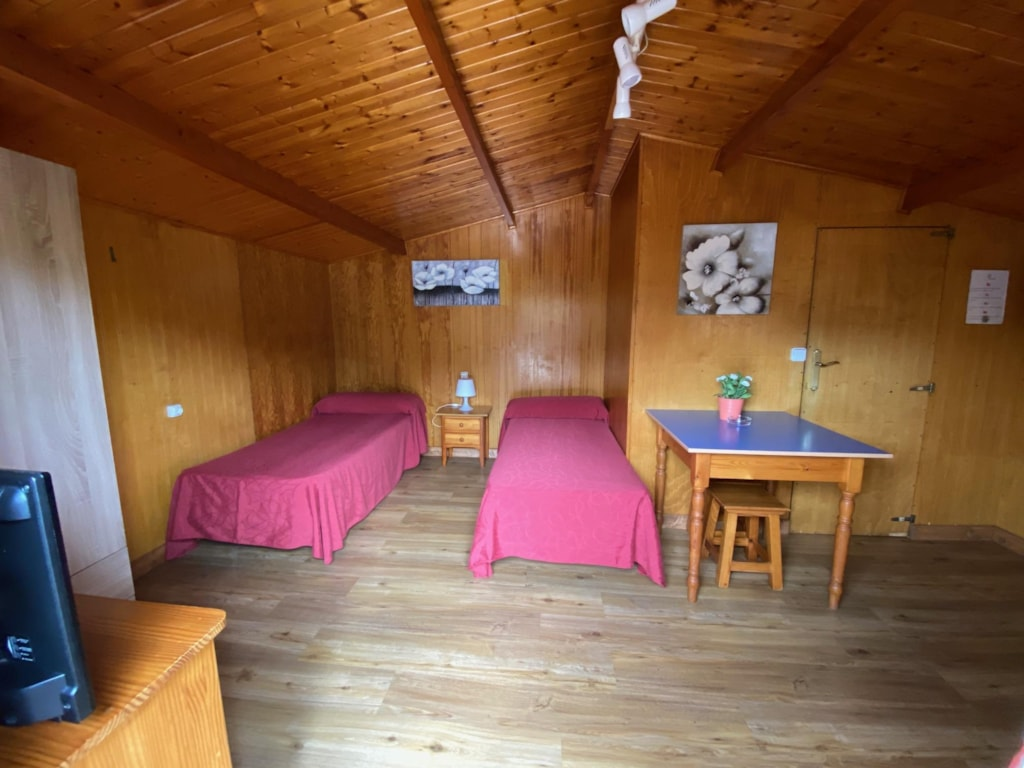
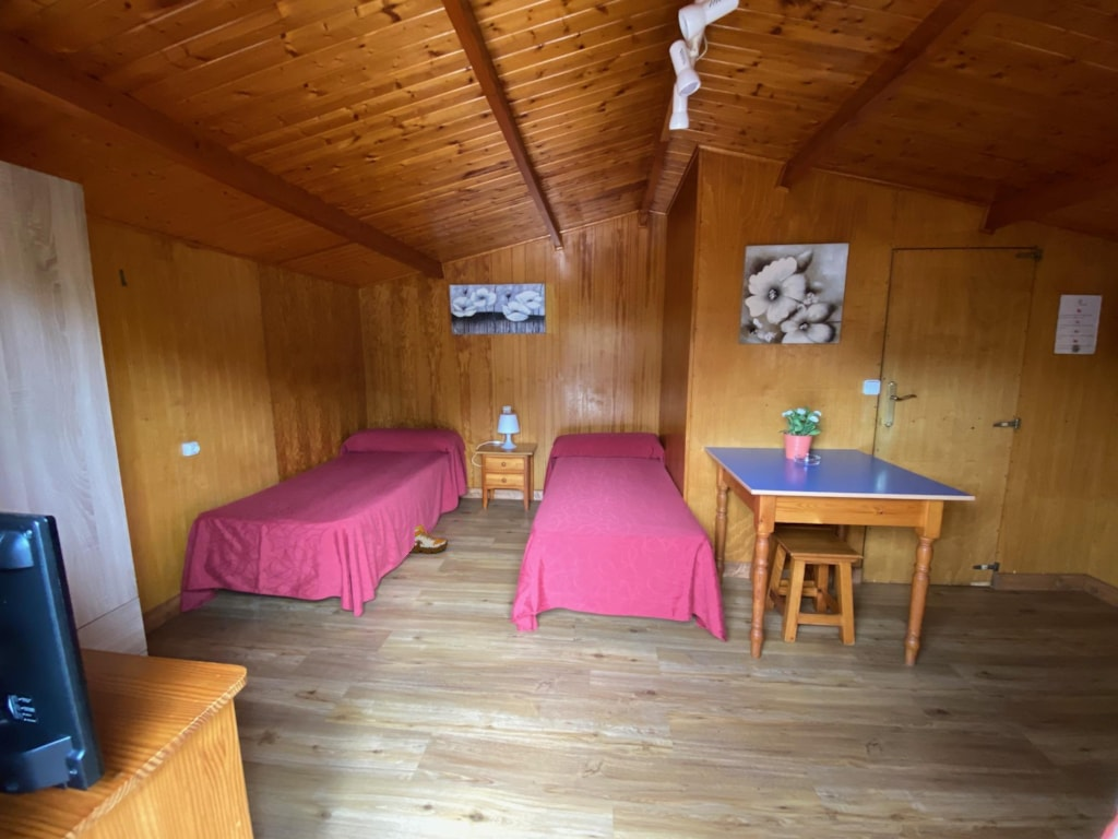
+ shoe [408,523,449,555]
